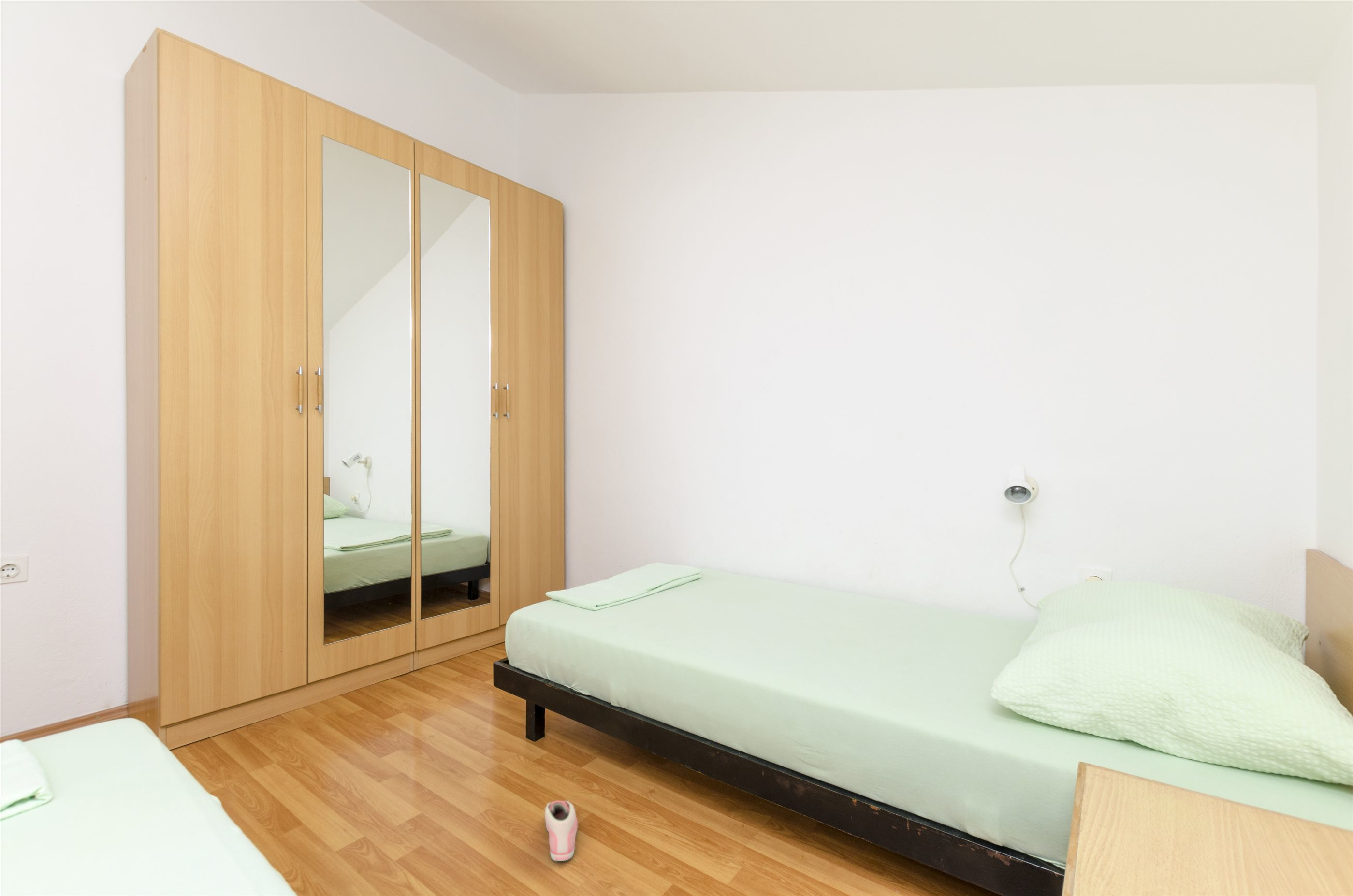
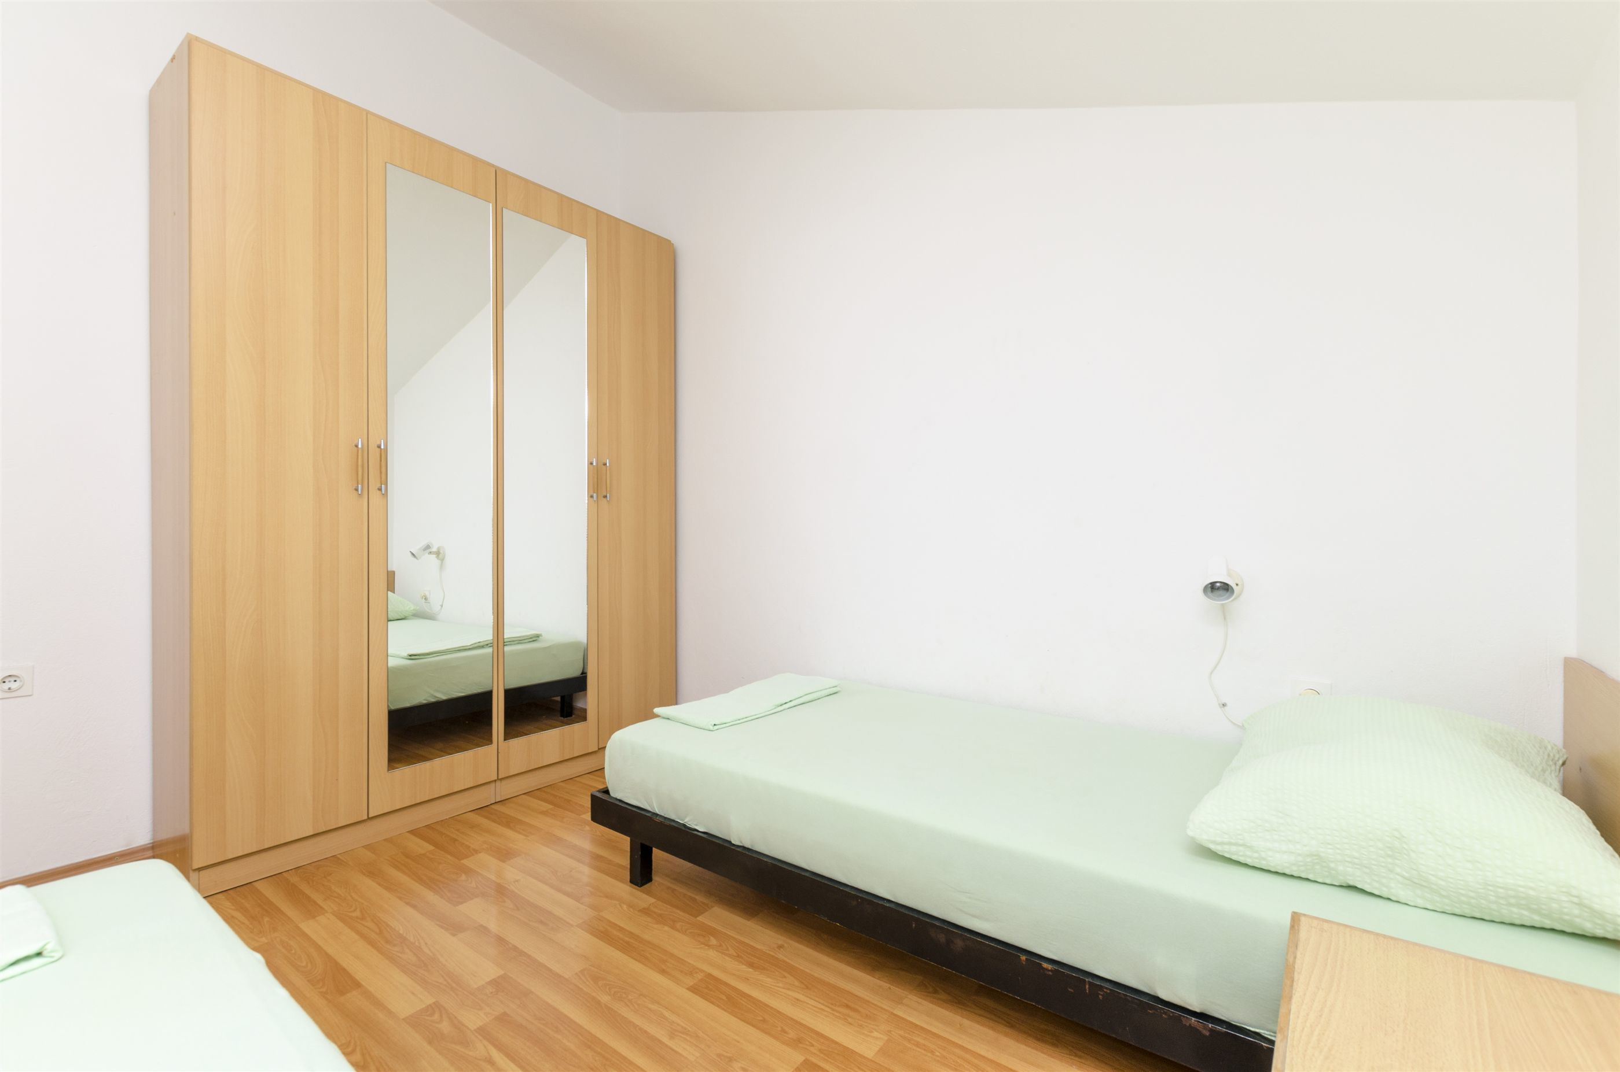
- sneaker [544,800,578,862]
